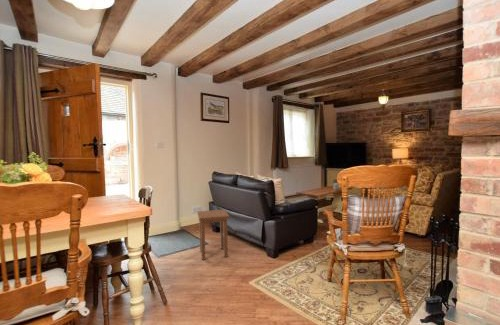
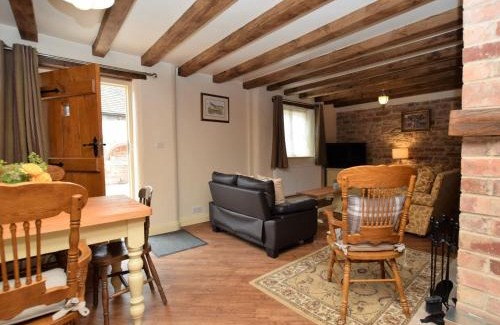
- stool [196,208,230,261]
